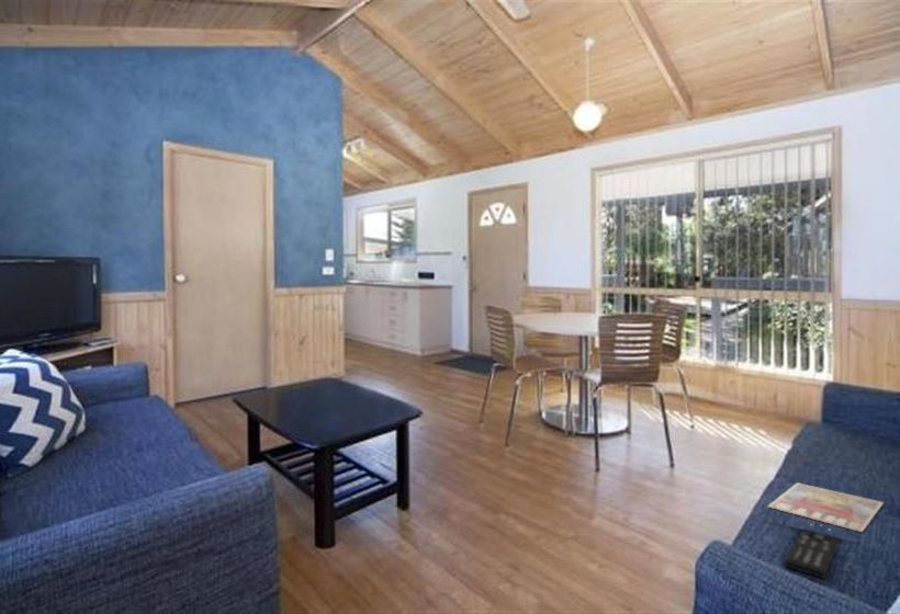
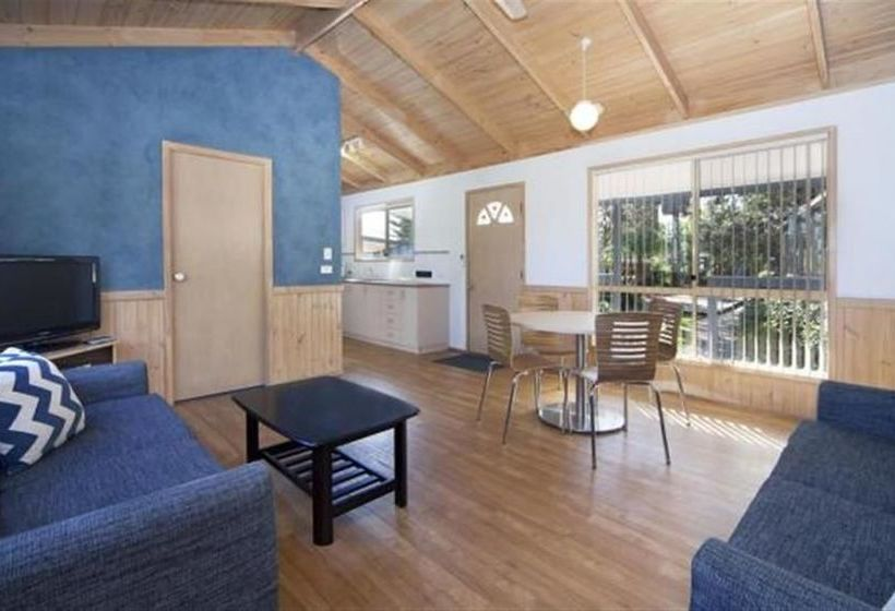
- magazine [766,481,885,533]
- remote control [784,519,842,580]
